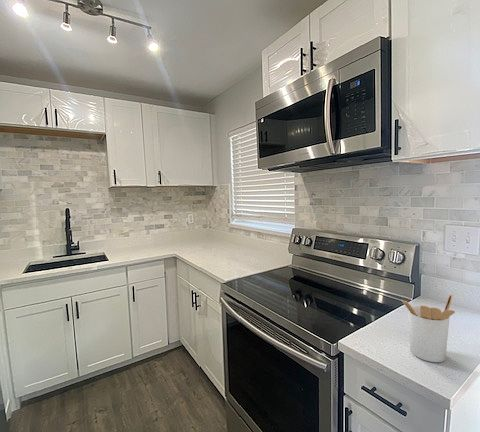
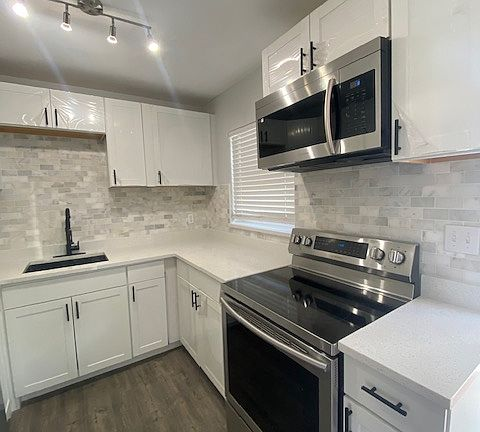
- utensil holder [401,294,456,363]
